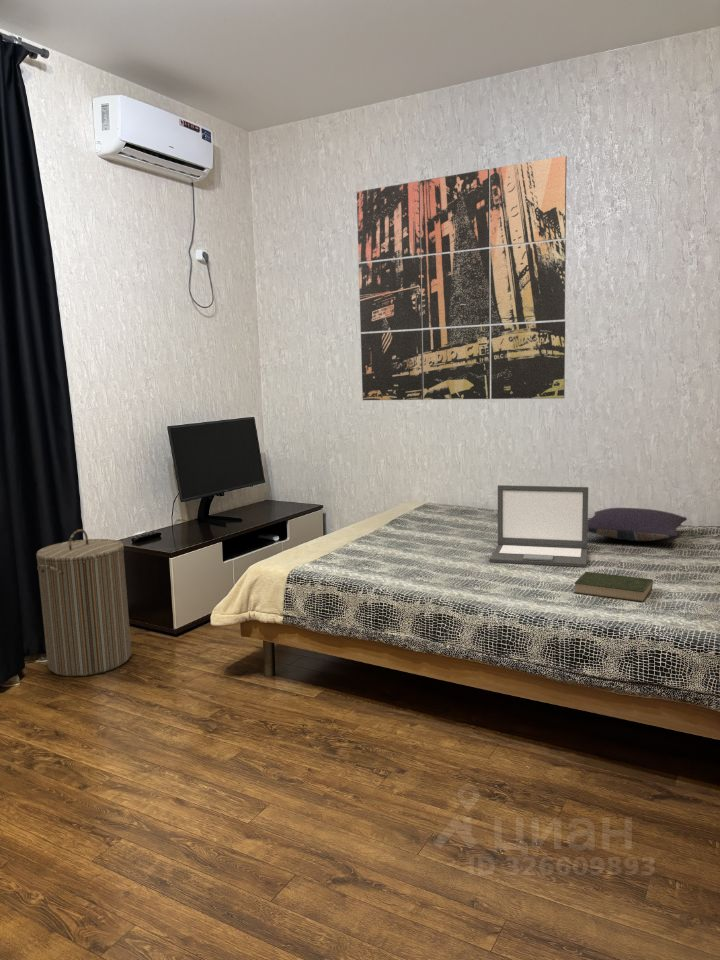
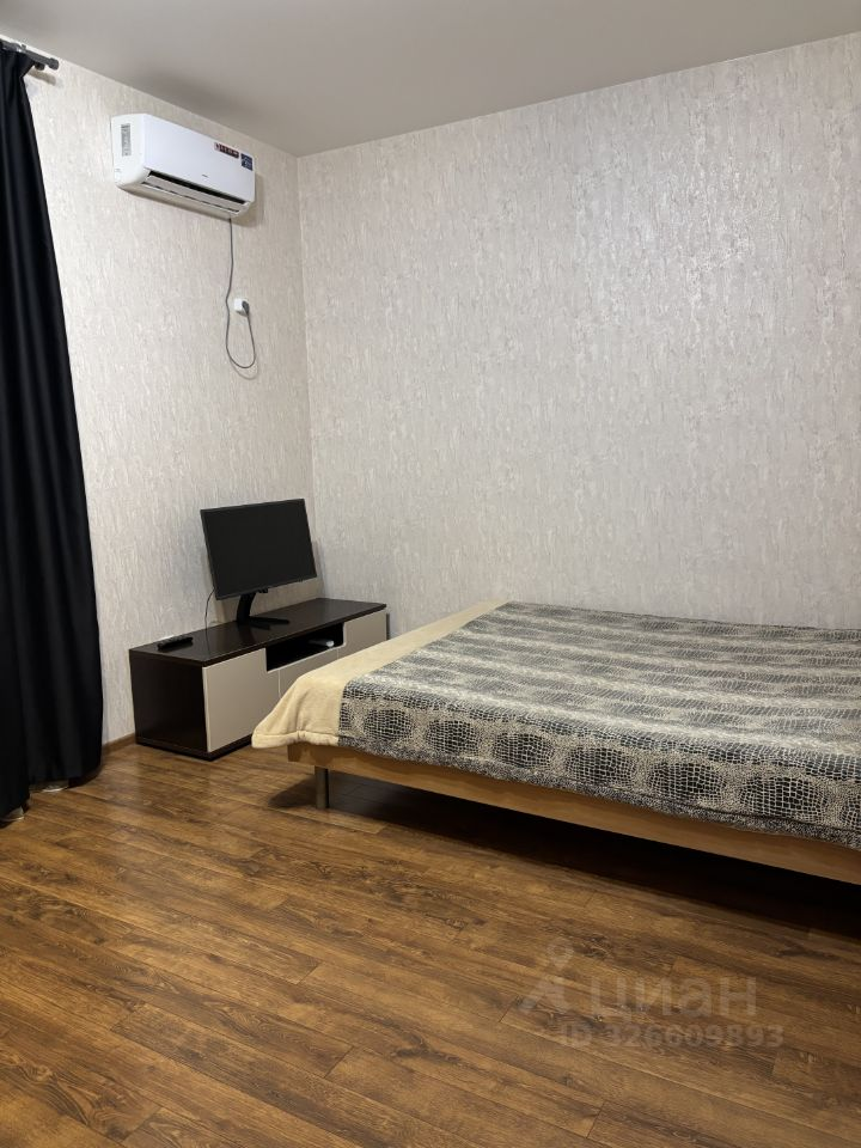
- book [573,571,654,603]
- wall art [356,155,568,401]
- laundry hamper [35,528,132,677]
- pillow [588,507,688,542]
- laptop [489,484,589,568]
